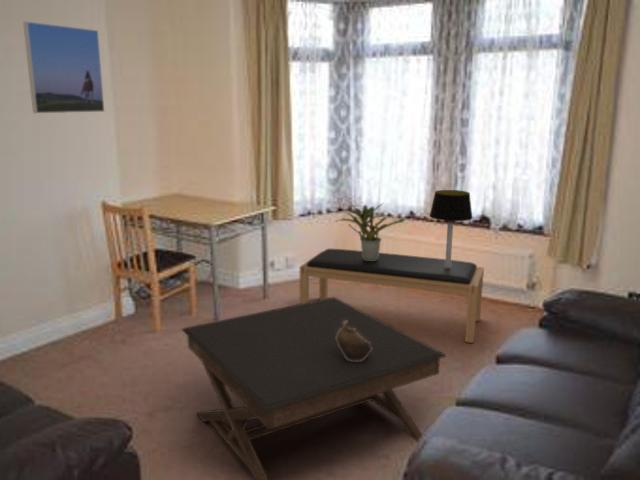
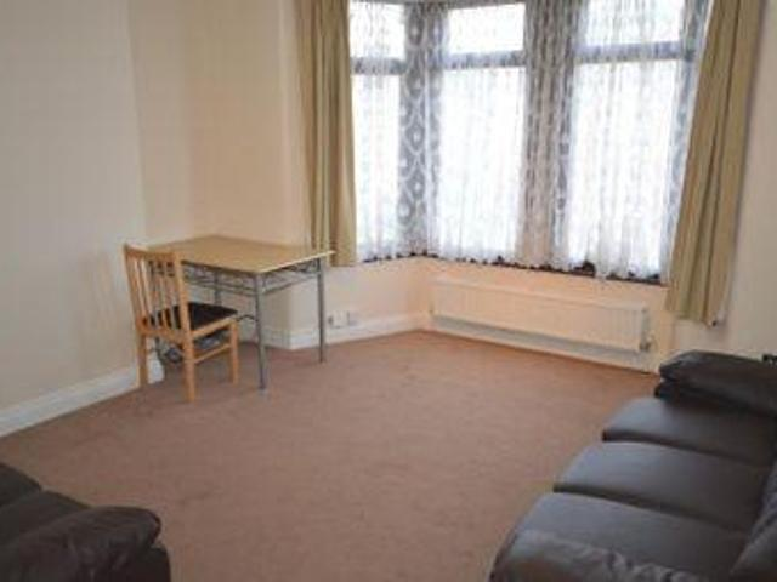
- bench [298,248,485,344]
- potted plant [334,199,406,261]
- coffee table [181,296,447,480]
- table lamp [429,189,473,268]
- ceramic bowl [335,320,373,363]
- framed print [22,21,105,114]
